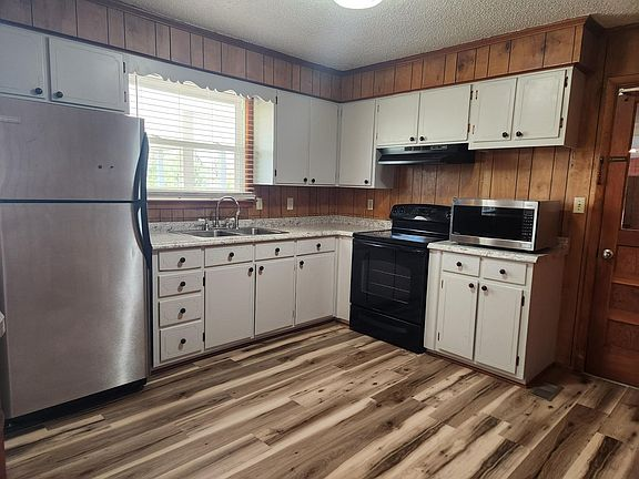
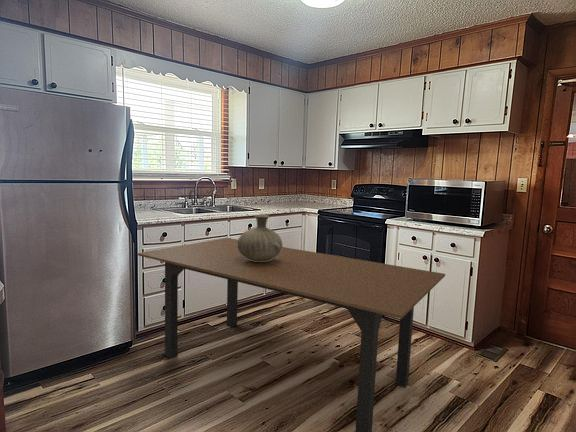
+ vase [237,214,283,262]
+ dining table [136,237,446,432]
